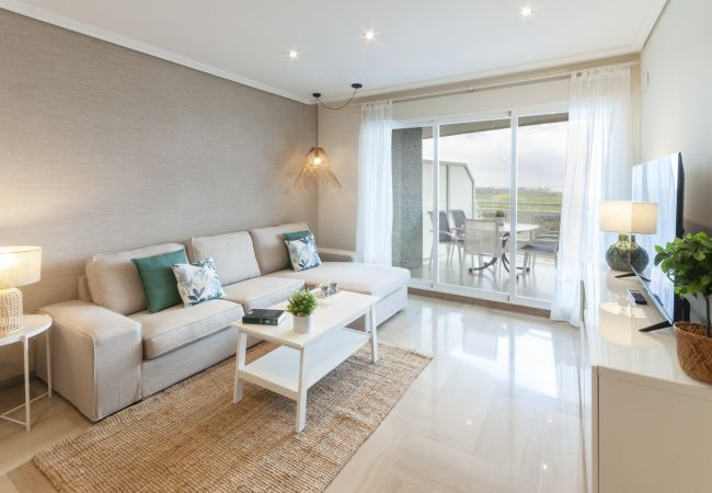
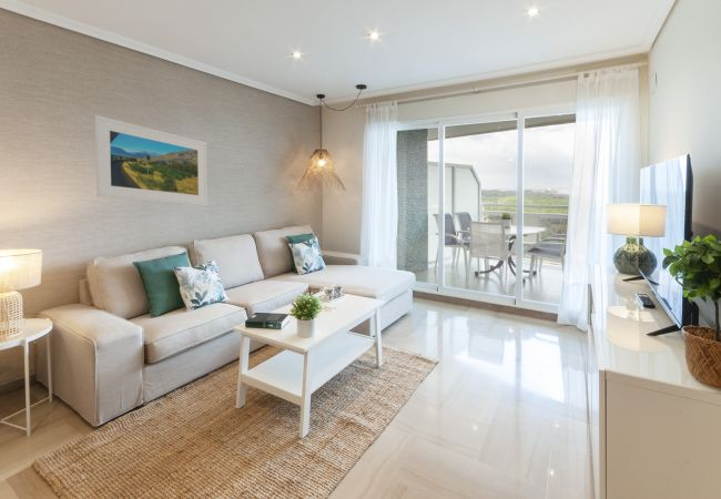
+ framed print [94,114,209,207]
